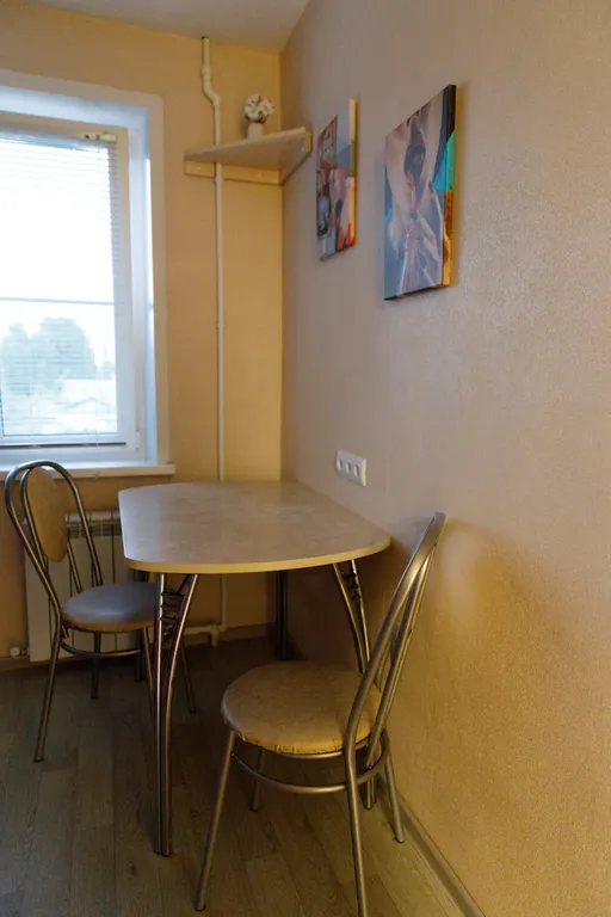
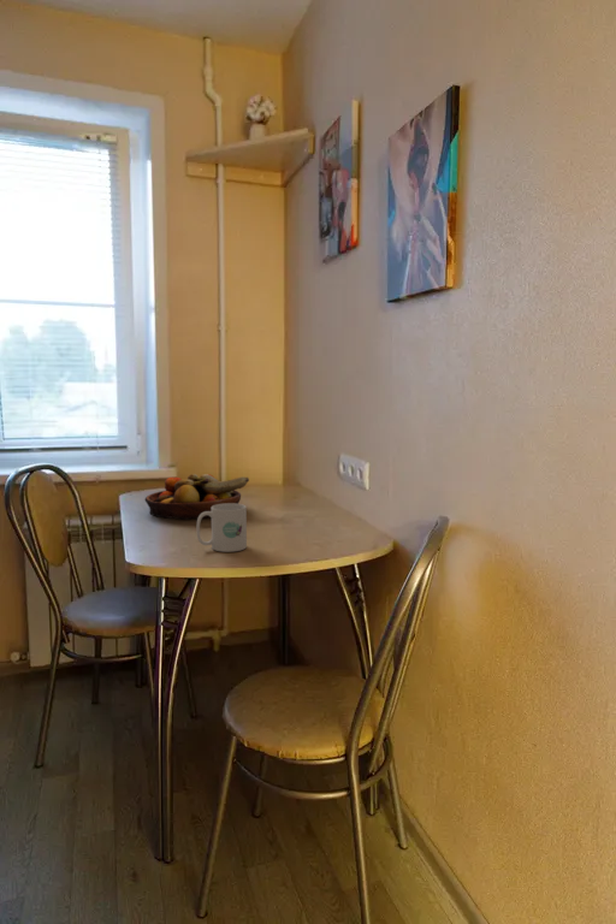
+ mug [195,503,248,553]
+ fruit bowl [143,473,250,521]
